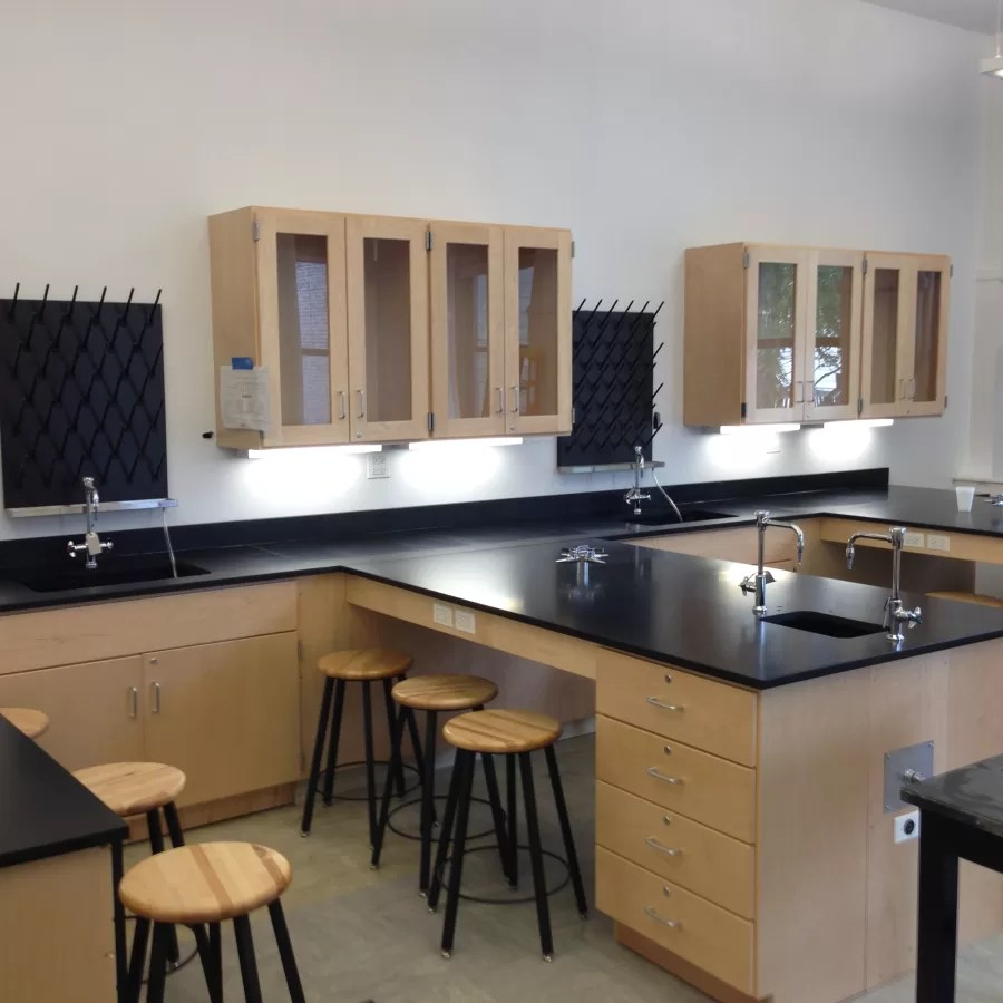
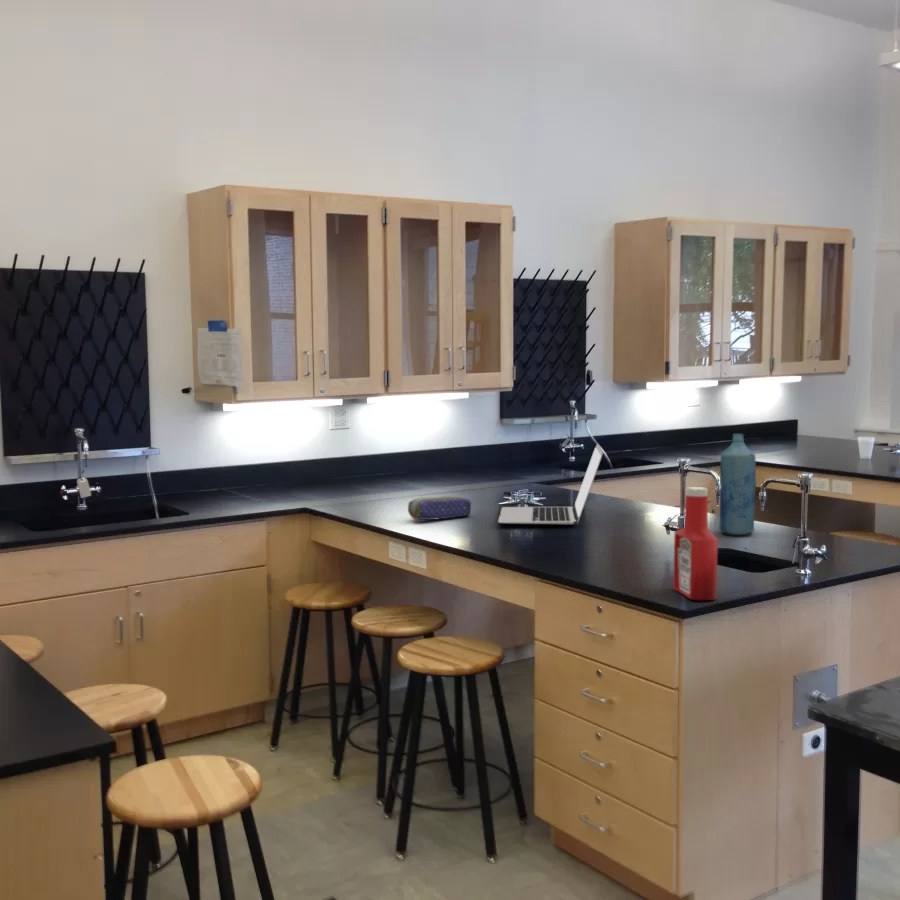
+ laptop [497,443,604,526]
+ soap bottle [672,486,719,601]
+ bottle [719,433,757,536]
+ pencil case [407,494,472,521]
